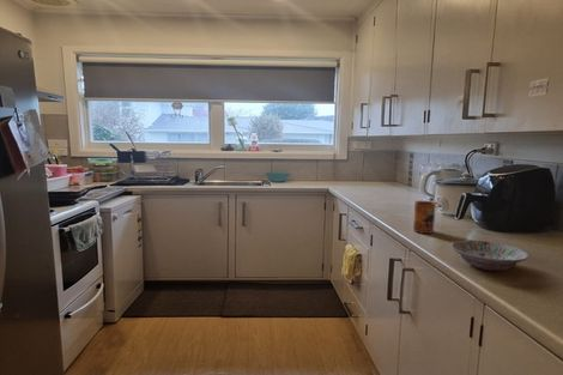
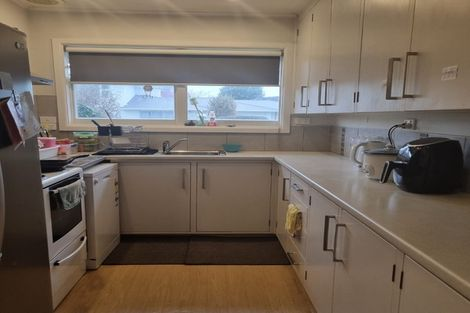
- bowl [450,240,529,272]
- mug [412,200,437,235]
